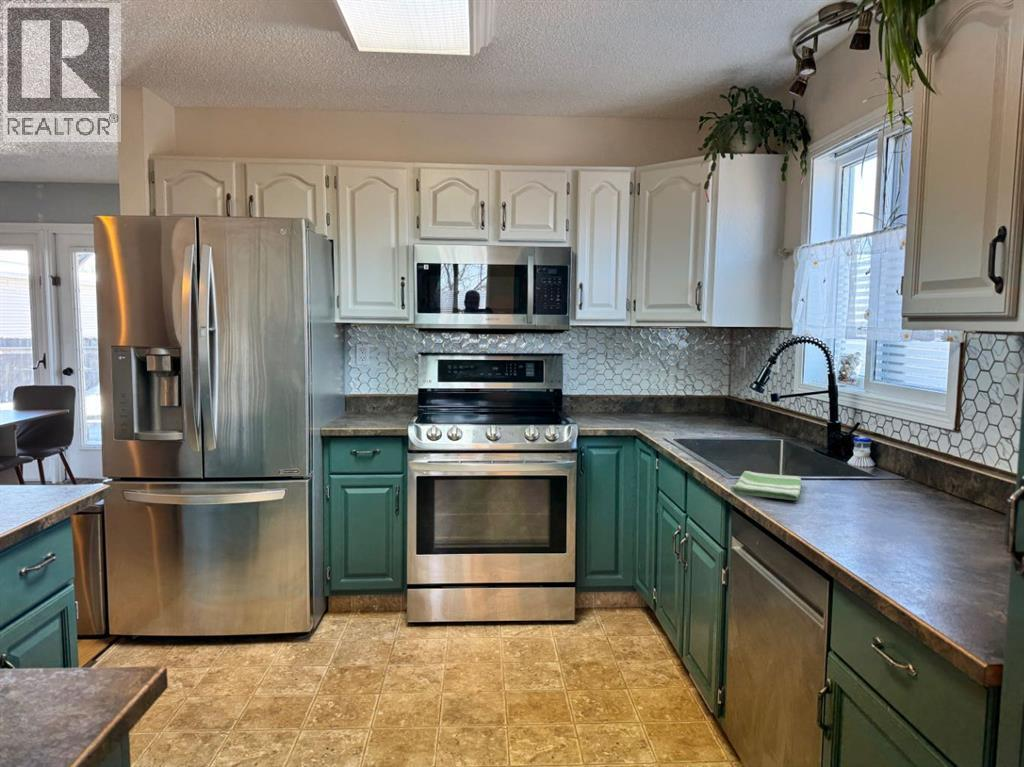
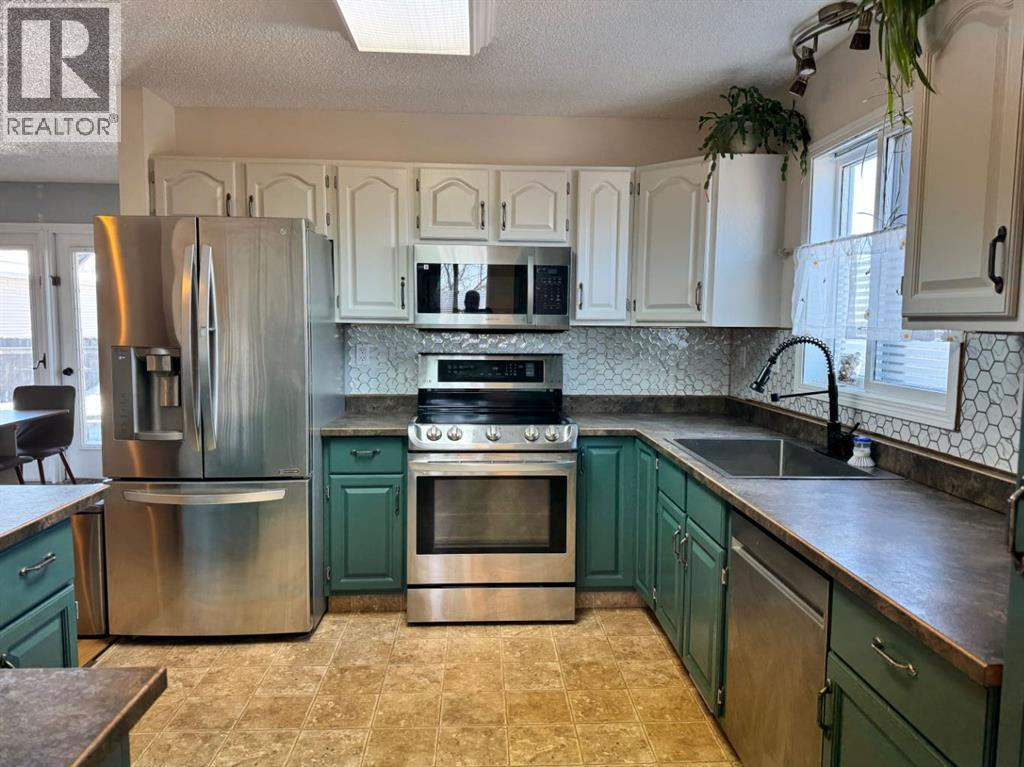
- dish towel [729,470,803,501]
